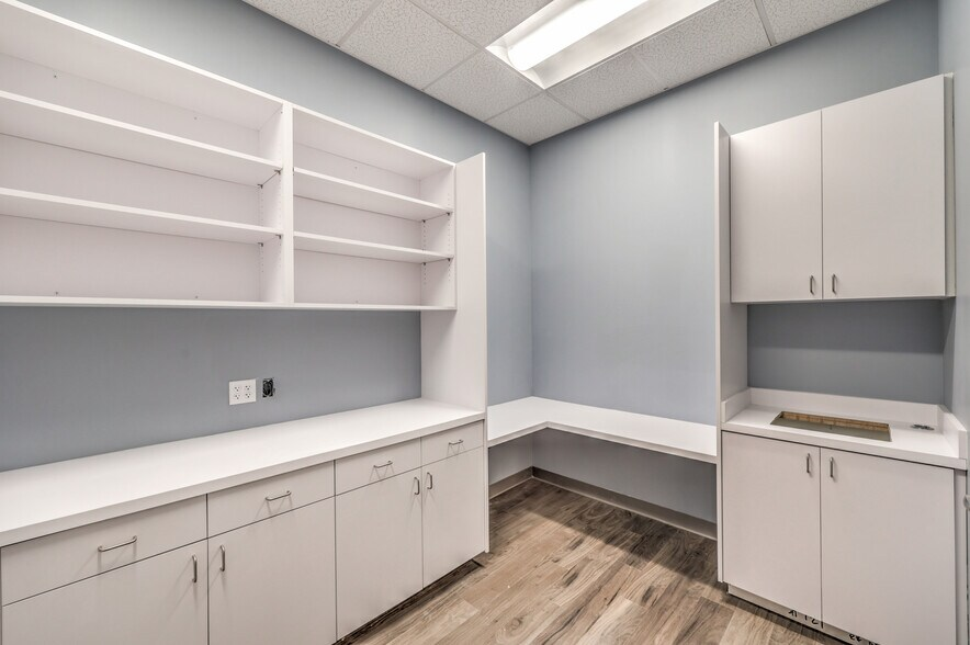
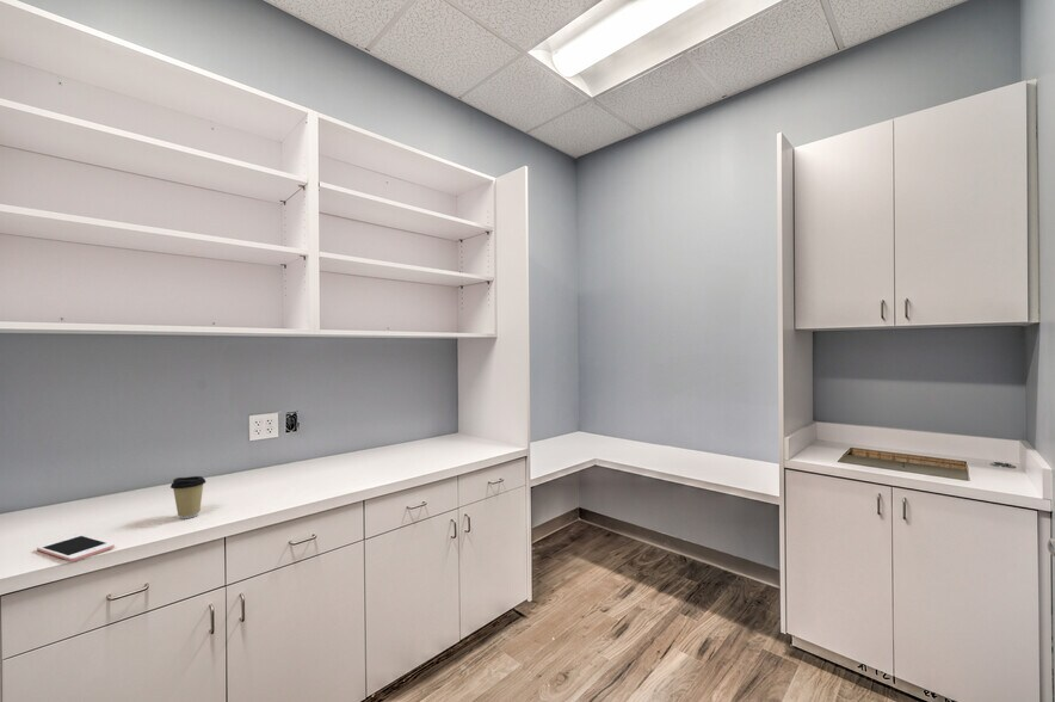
+ cell phone [36,534,116,562]
+ coffee cup [169,475,206,519]
